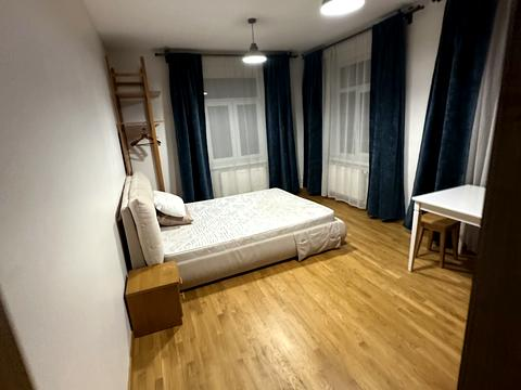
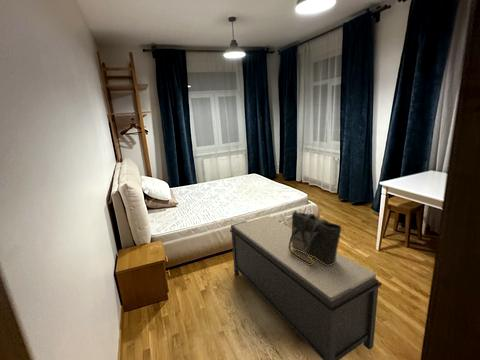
+ bench [229,215,382,360]
+ tote bag [288,210,342,266]
